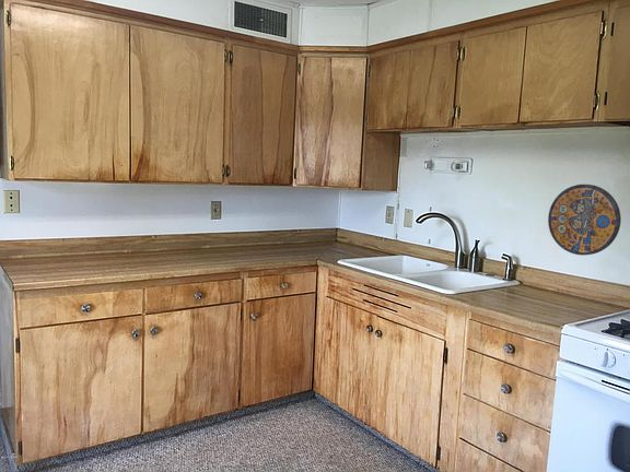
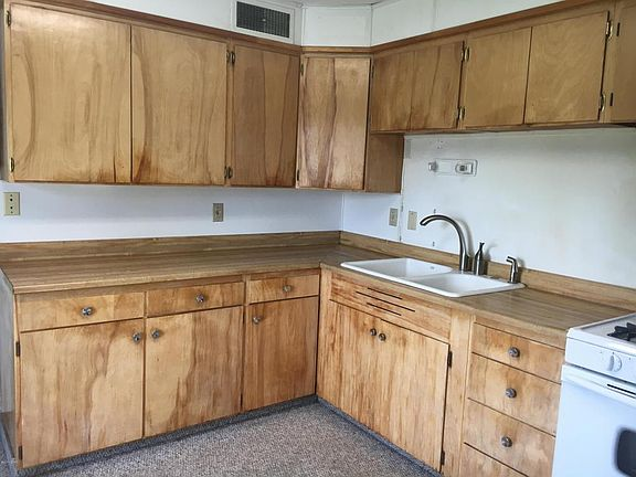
- manhole cover [547,184,622,256]
